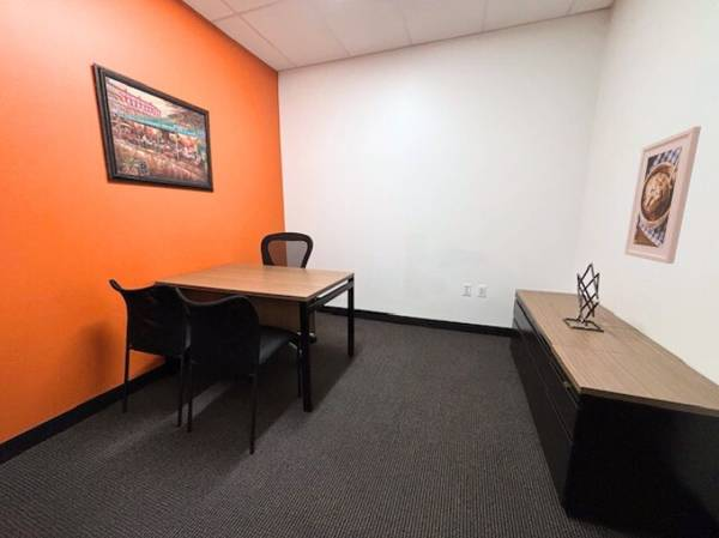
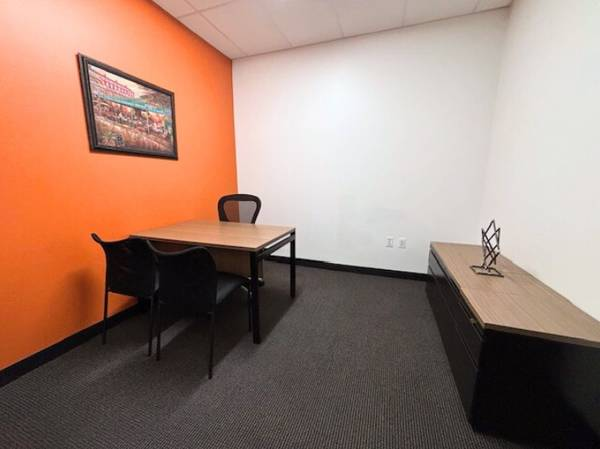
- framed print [623,125,702,265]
